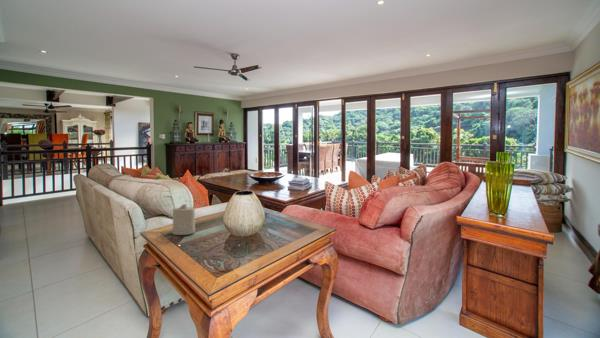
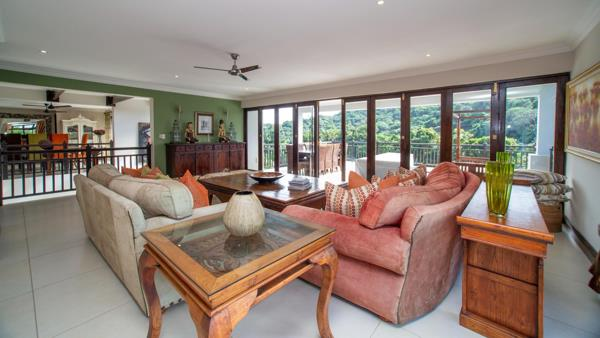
- candle [171,203,196,236]
